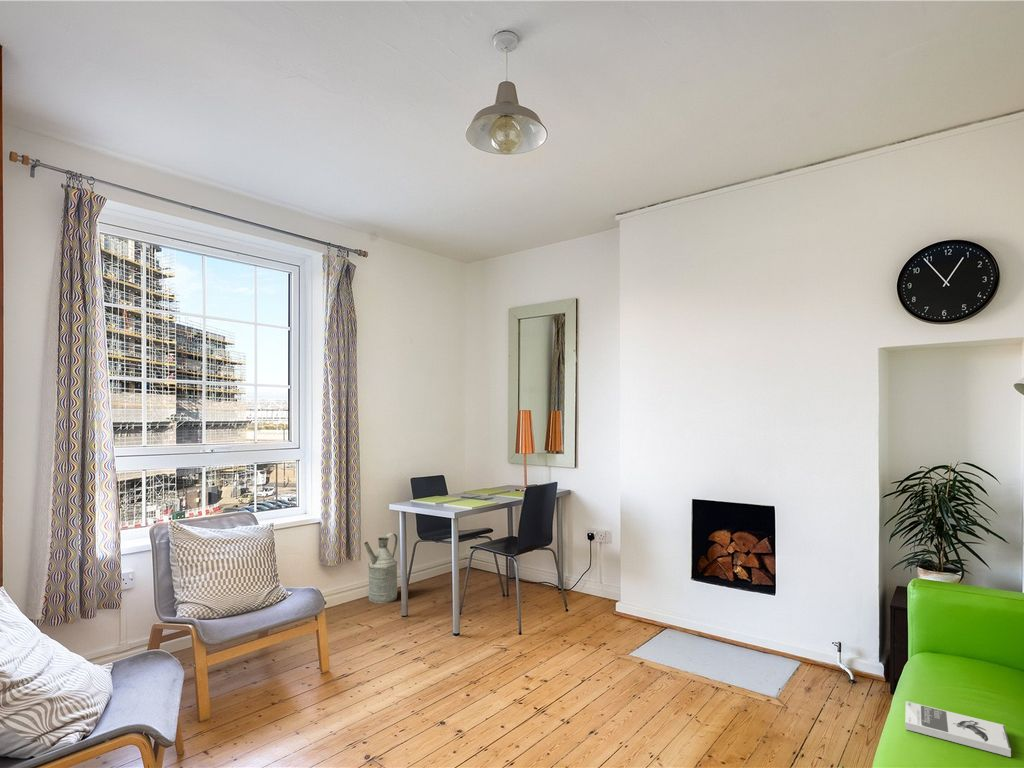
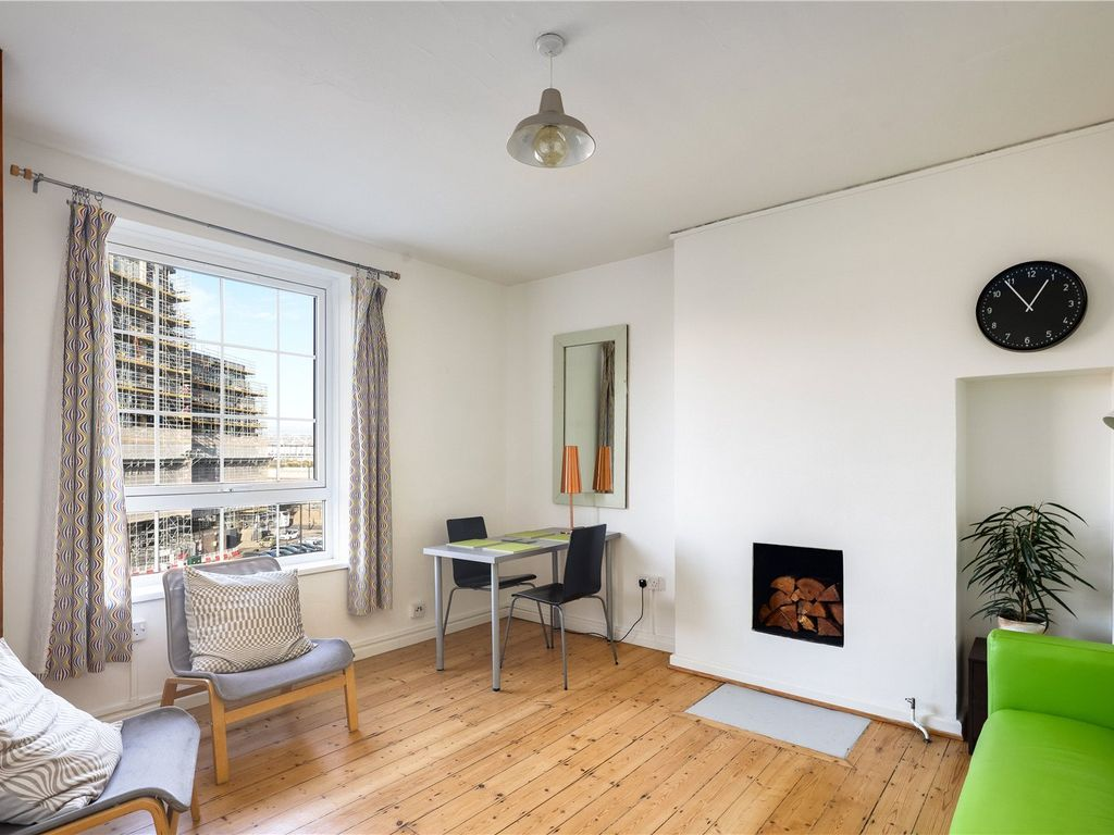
- book [904,700,1012,758]
- watering can [363,532,398,604]
